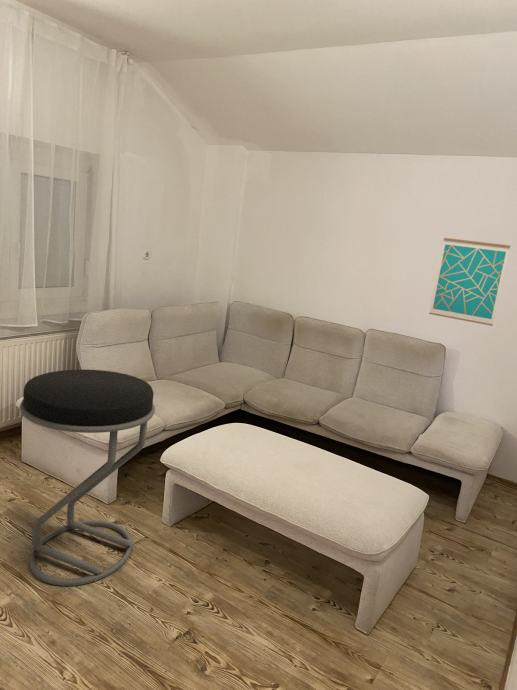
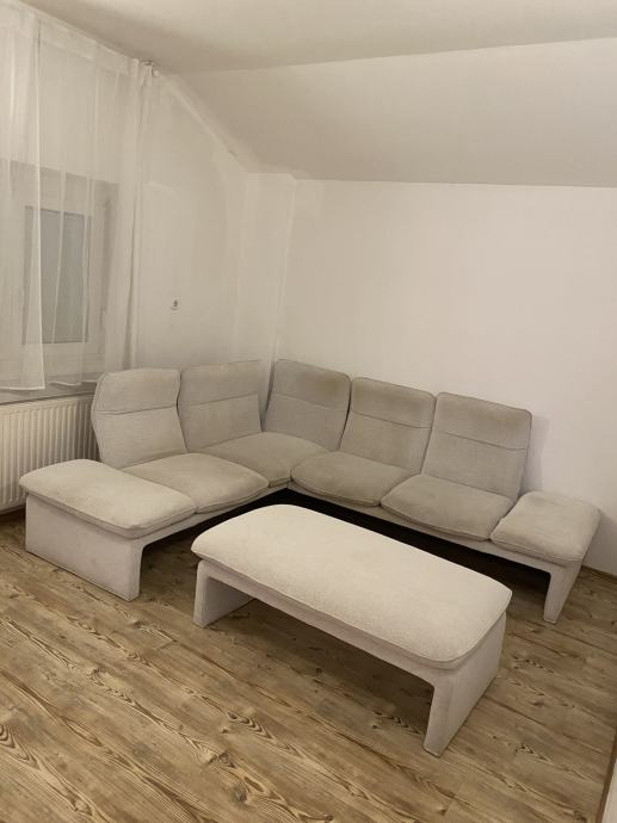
- wall art [428,237,511,327]
- stool [19,368,156,587]
